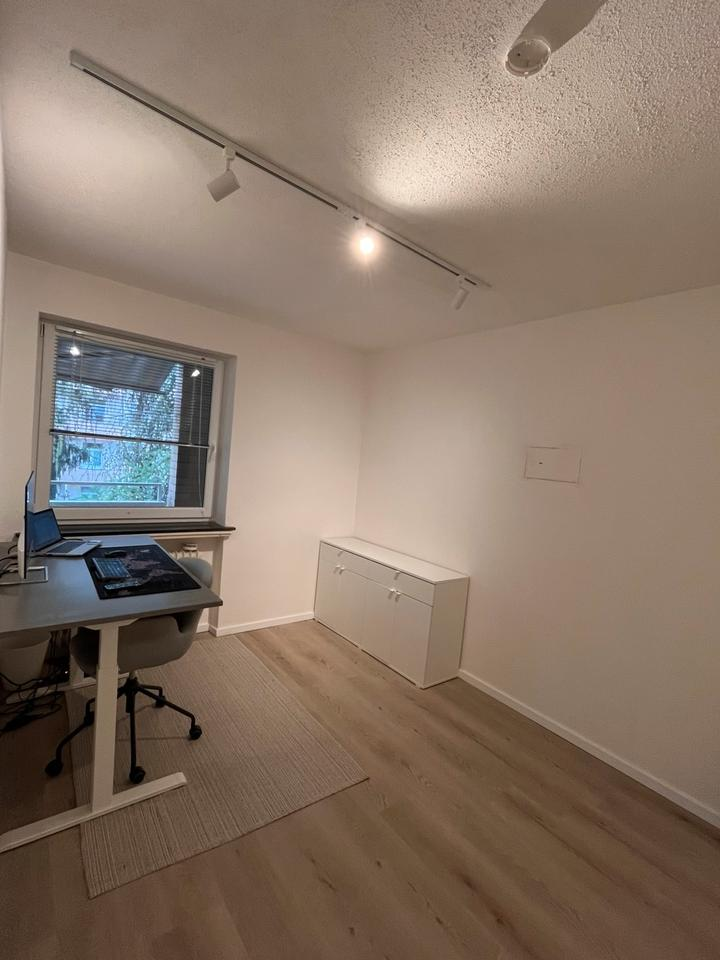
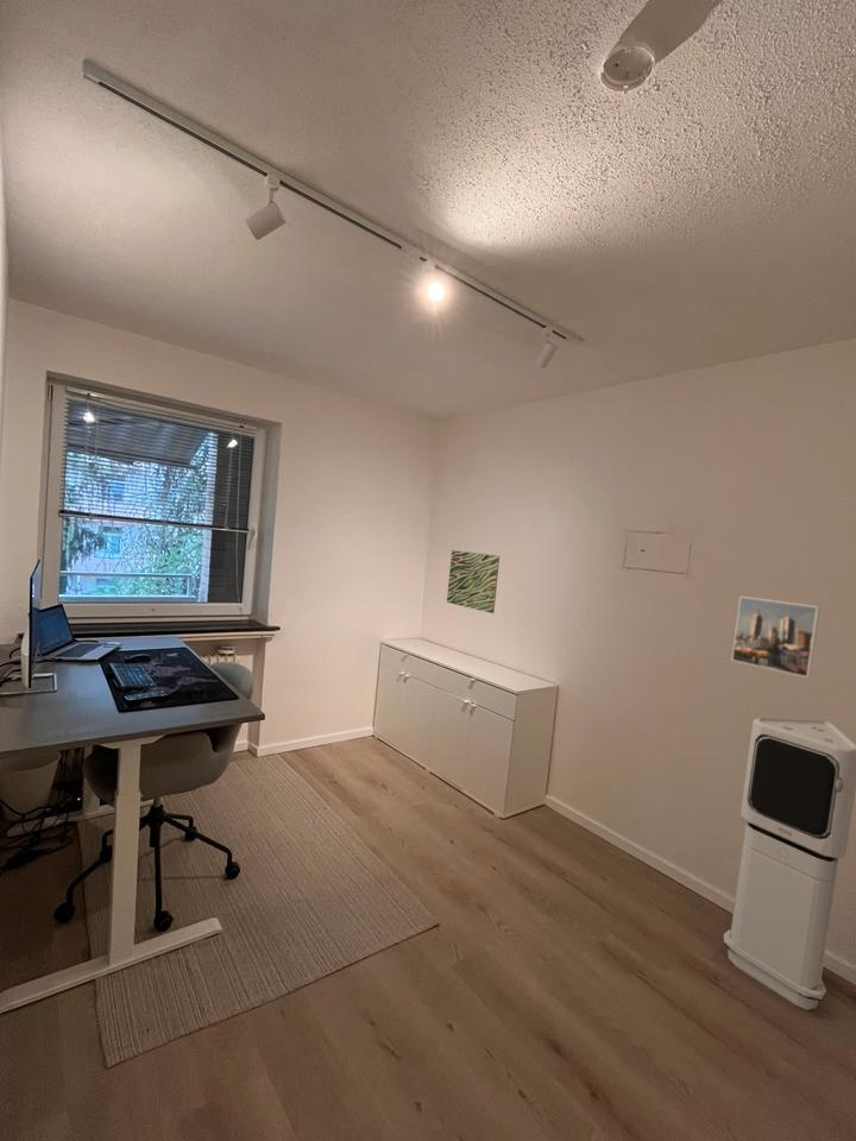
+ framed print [730,595,822,679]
+ air purifier [723,717,856,1011]
+ wall art [446,549,501,614]
